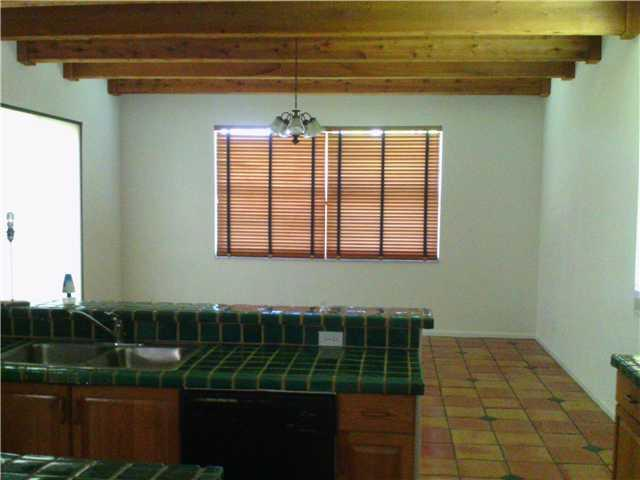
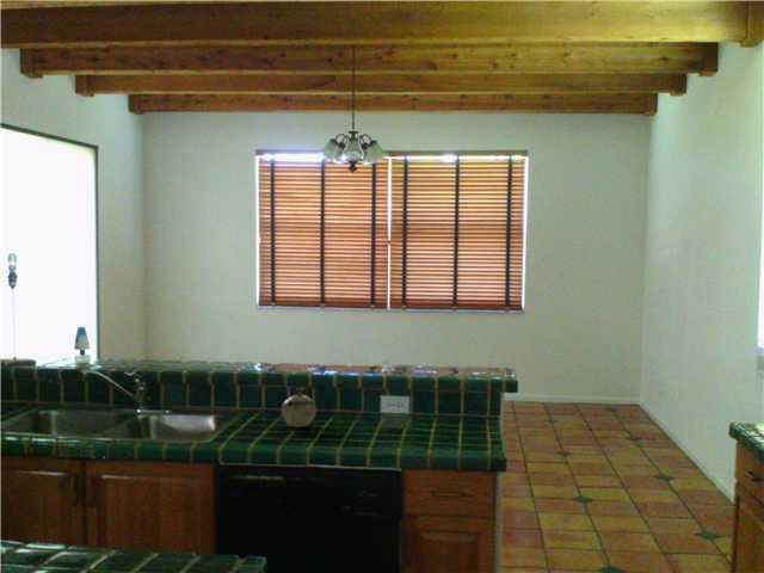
+ teapot [281,387,318,429]
